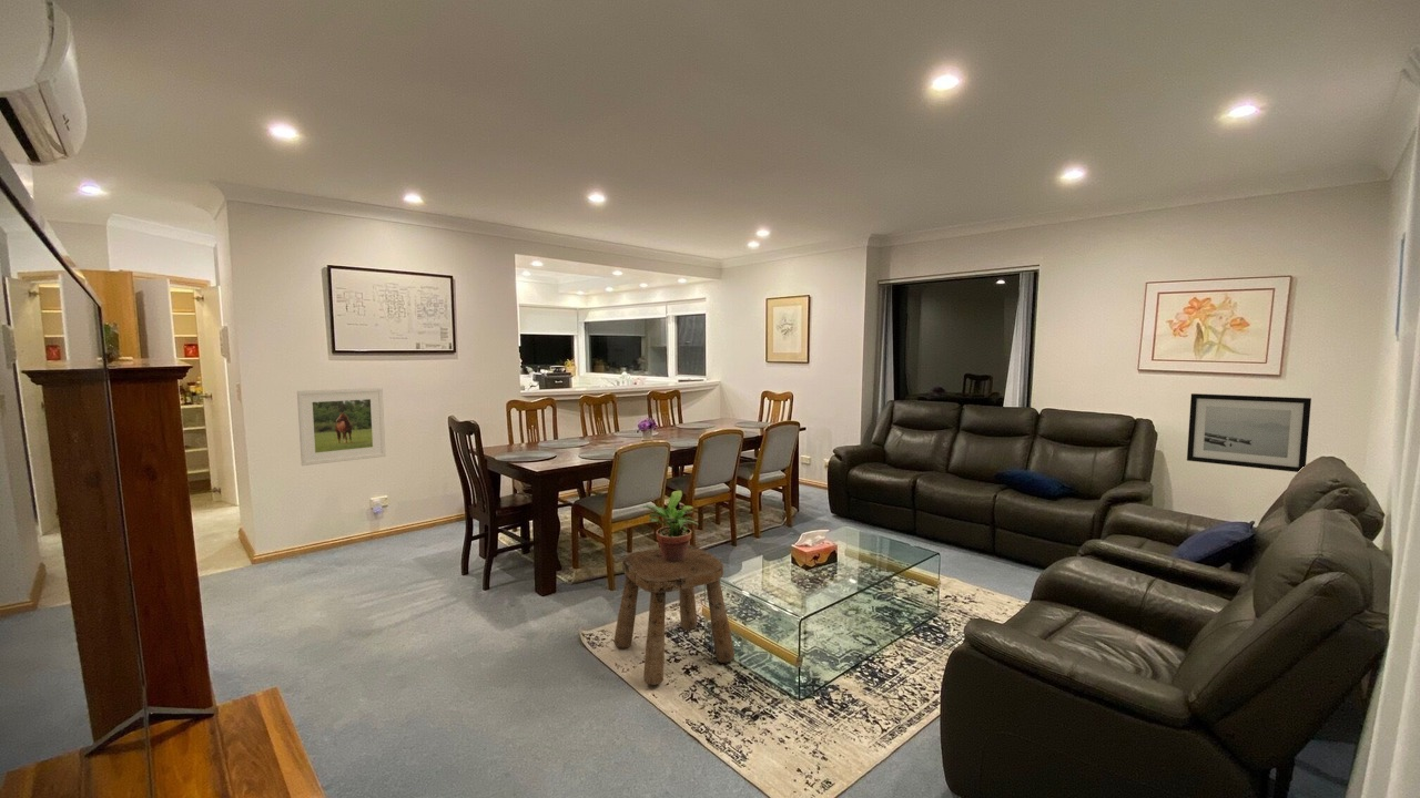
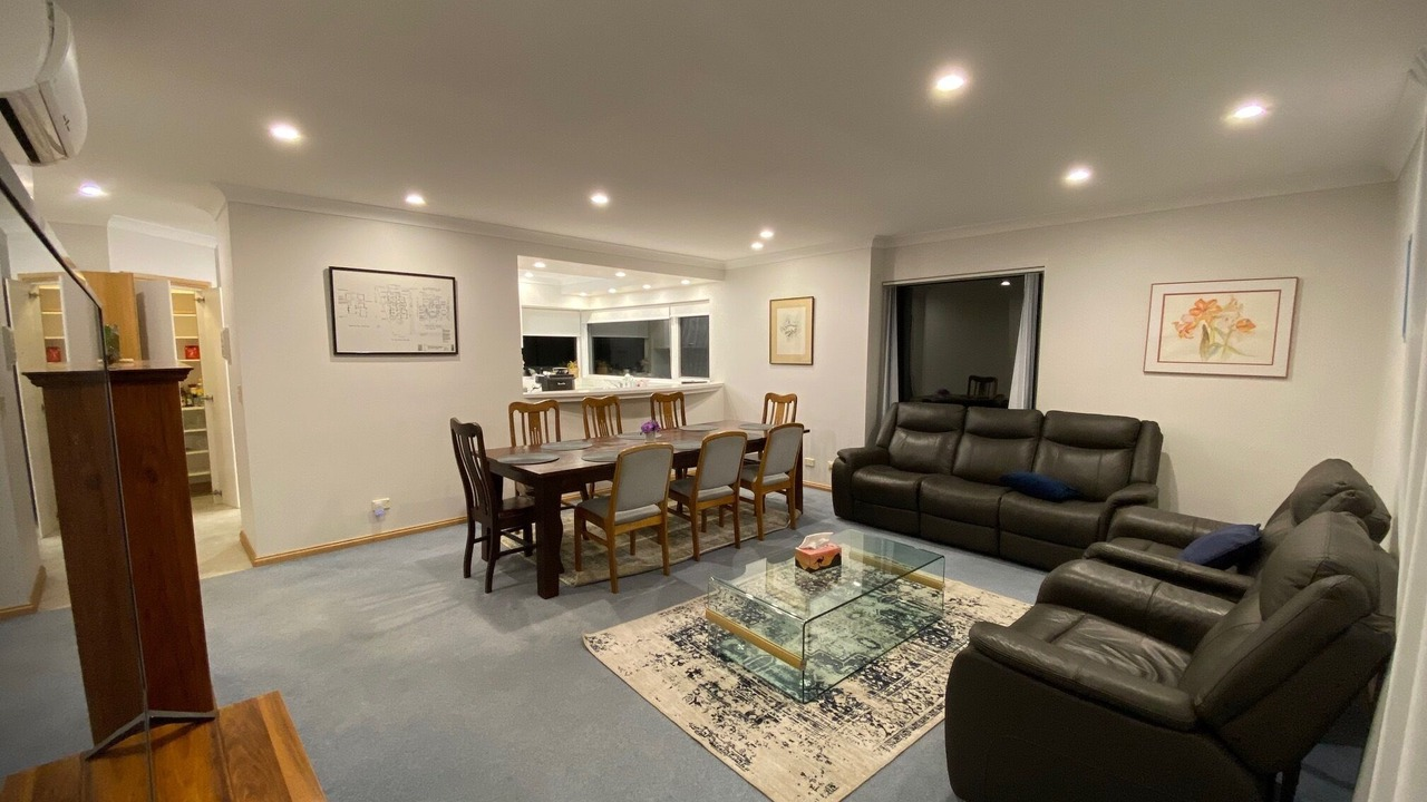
- potted plant [641,490,699,562]
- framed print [296,387,387,467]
- wall art [1186,392,1312,473]
- stool [613,544,736,686]
